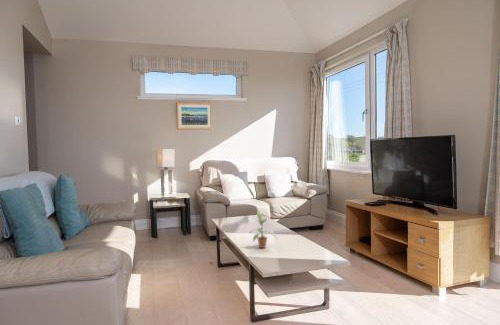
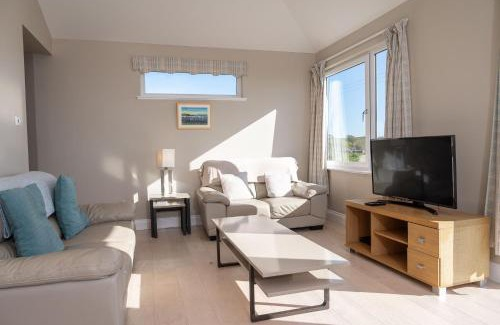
- potted plant [249,209,278,249]
